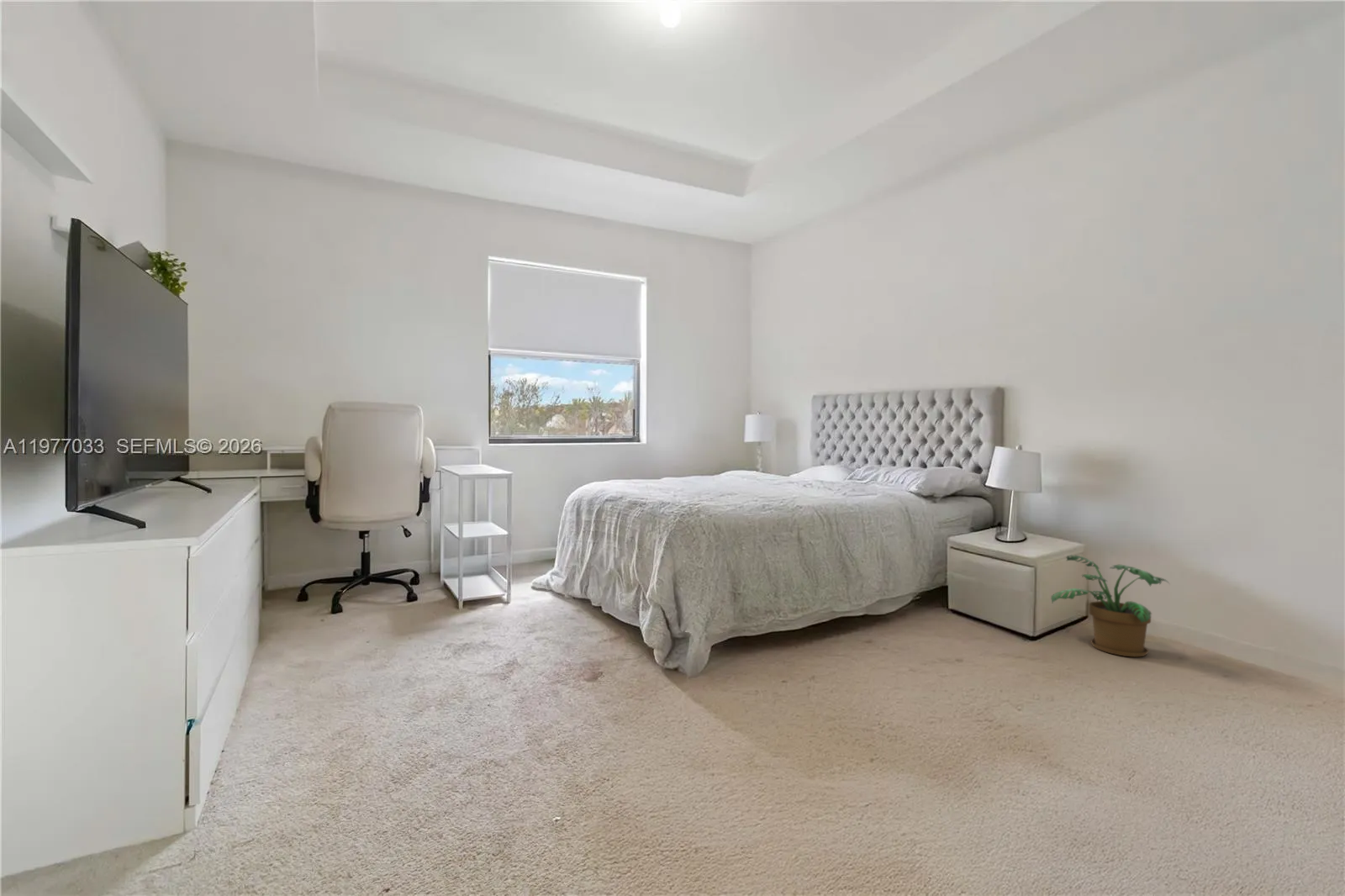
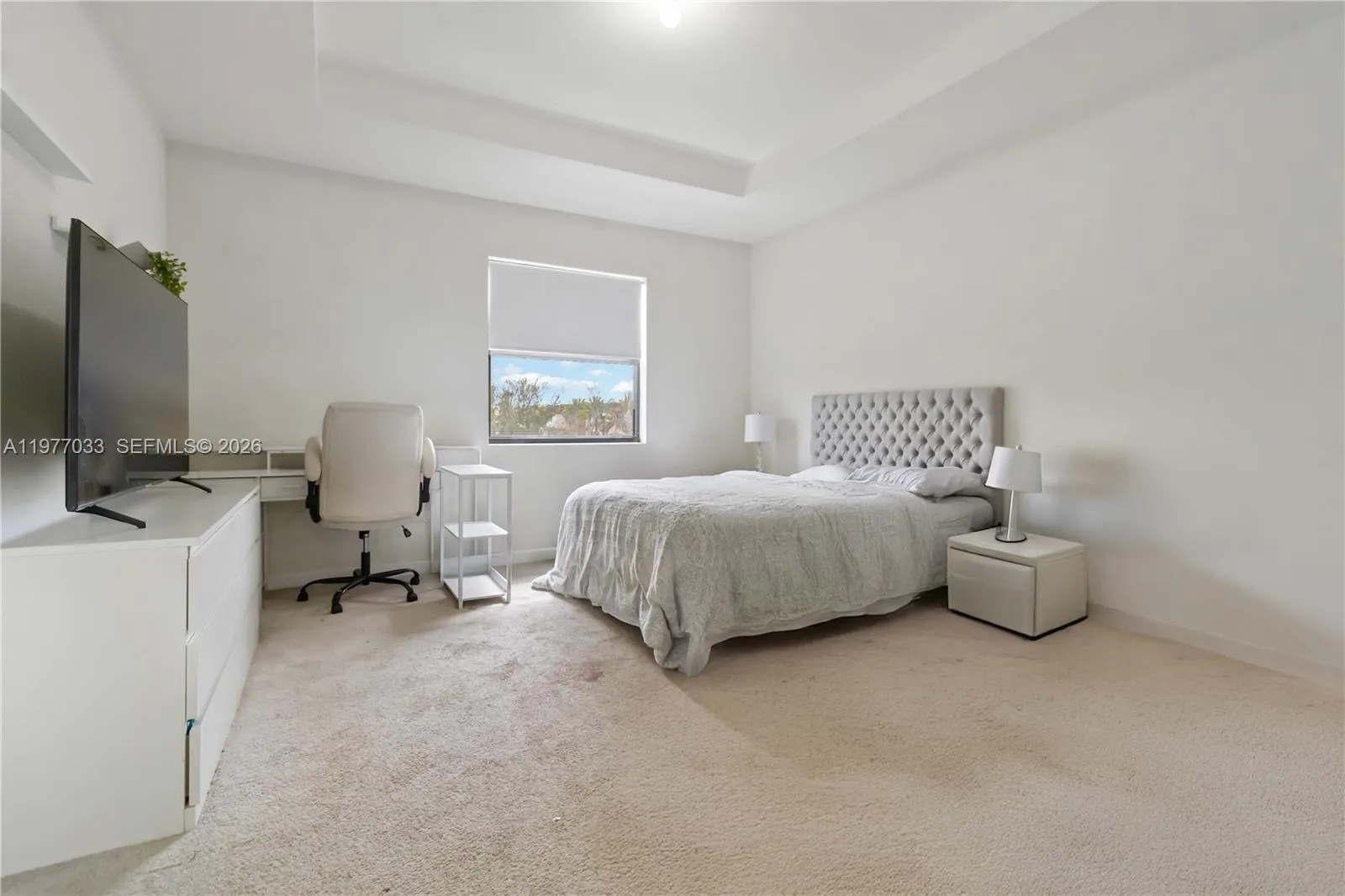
- potted plant [1050,554,1171,658]
